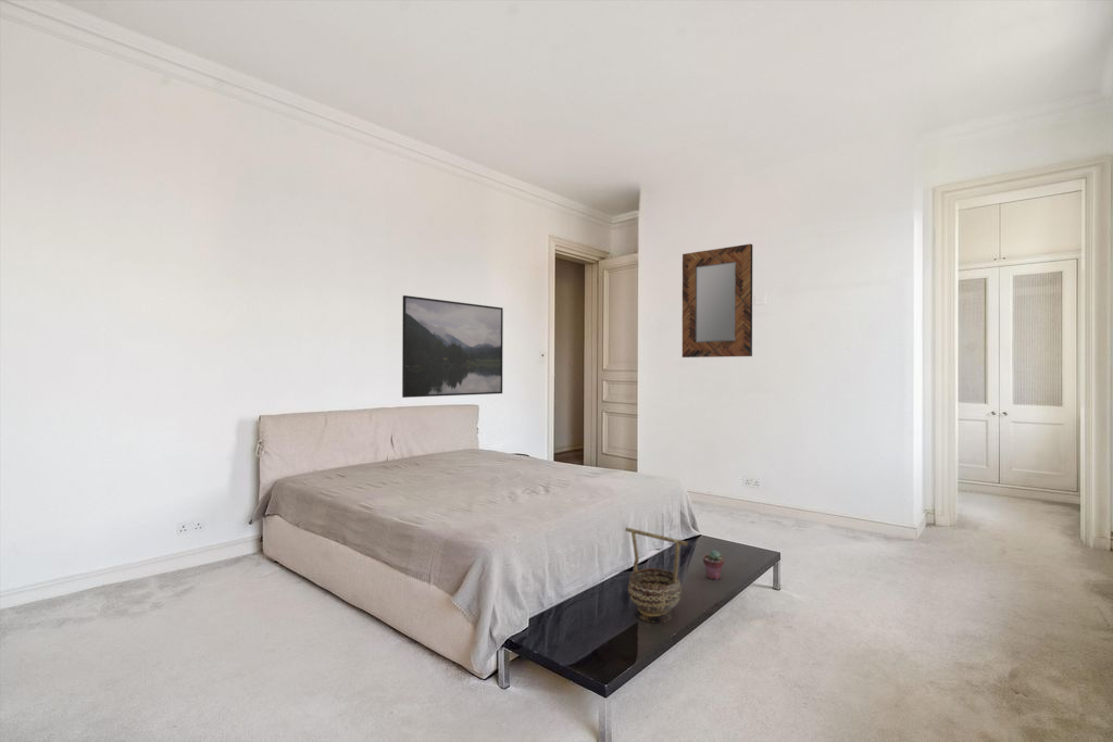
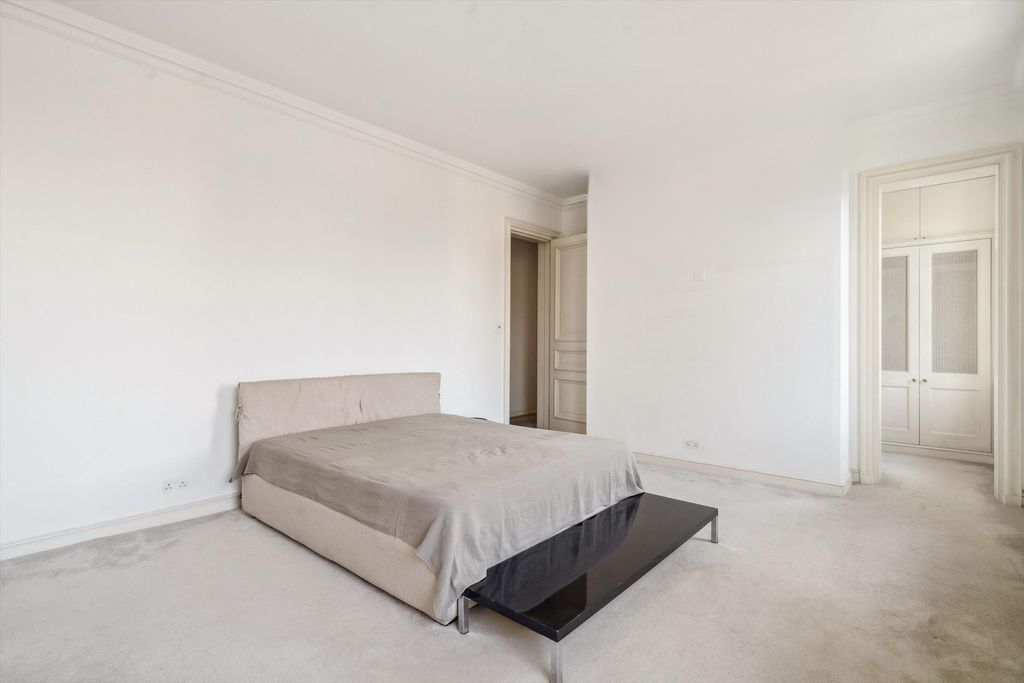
- decorative bowl [624,526,688,625]
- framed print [401,294,504,399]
- home mirror [681,243,753,359]
- potted succulent [702,550,725,580]
